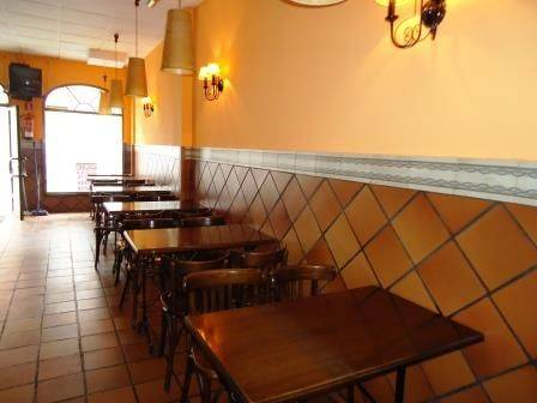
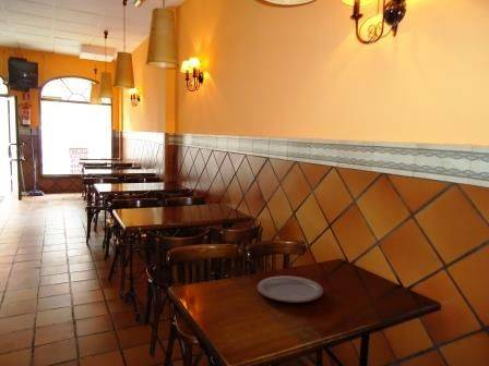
+ plate [257,274,324,304]
